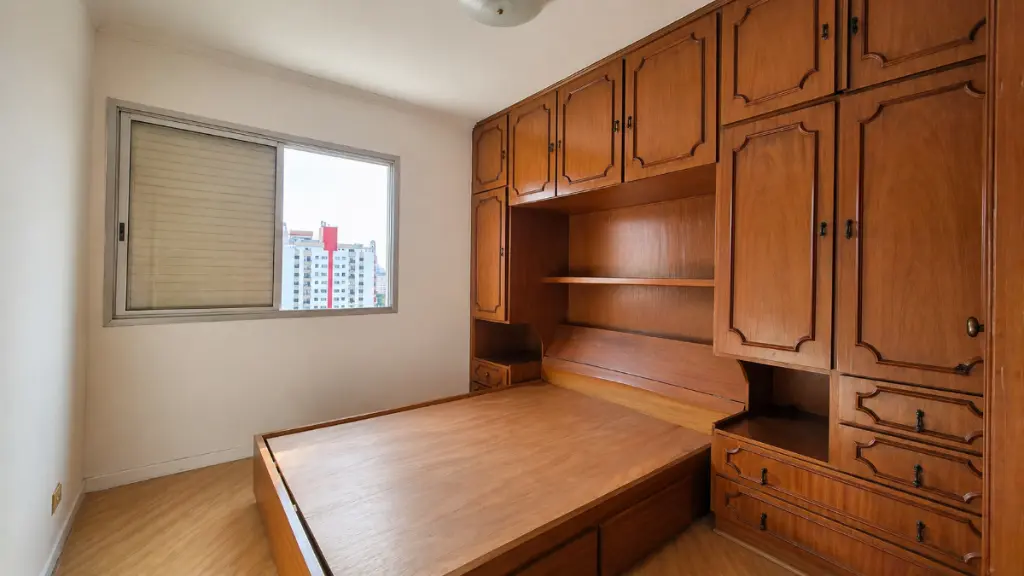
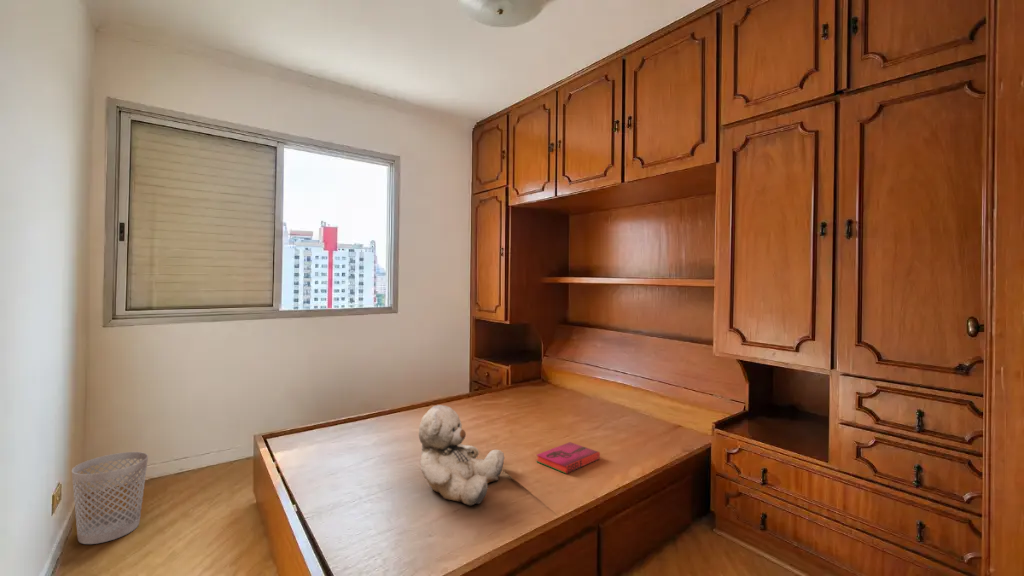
+ teddy bear [418,404,505,506]
+ wastebasket [71,451,149,545]
+ hardback book [536,441,601,475]
